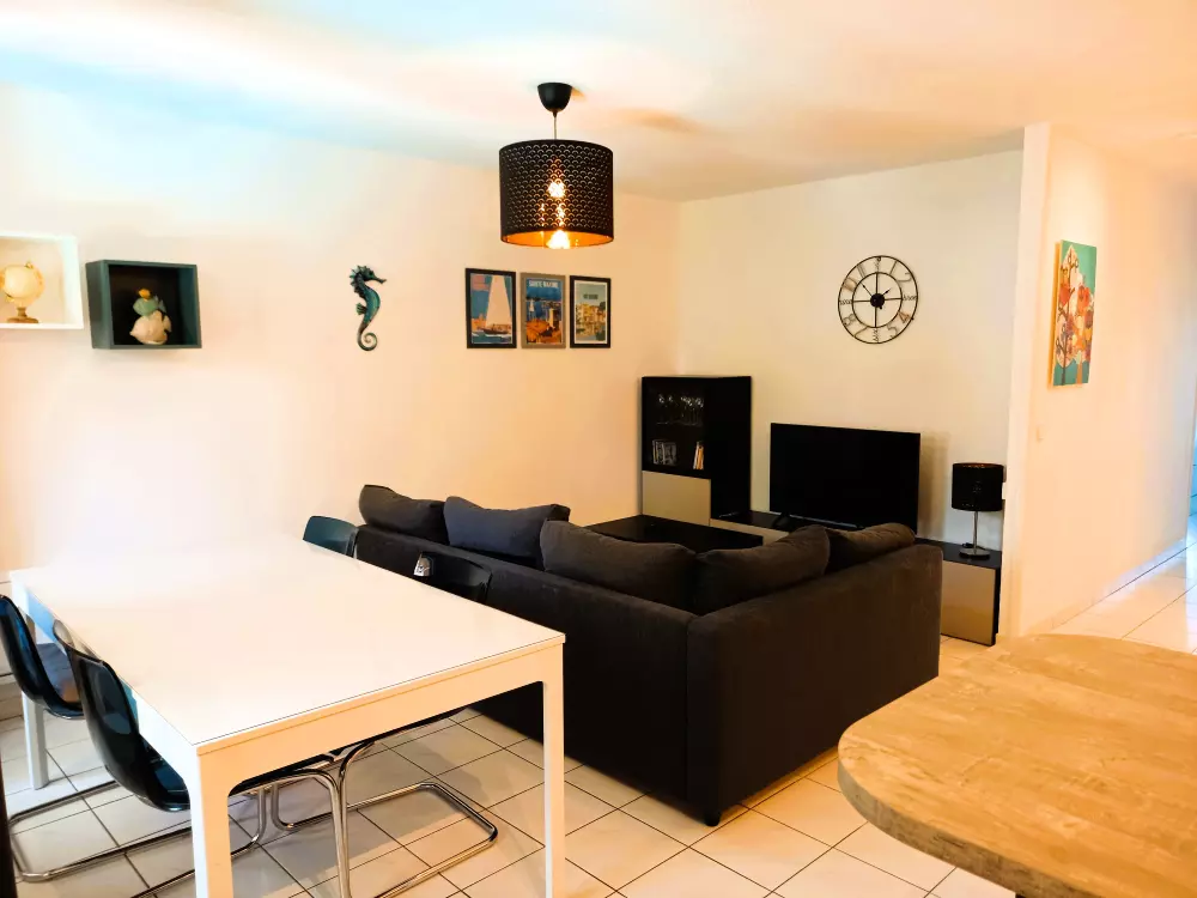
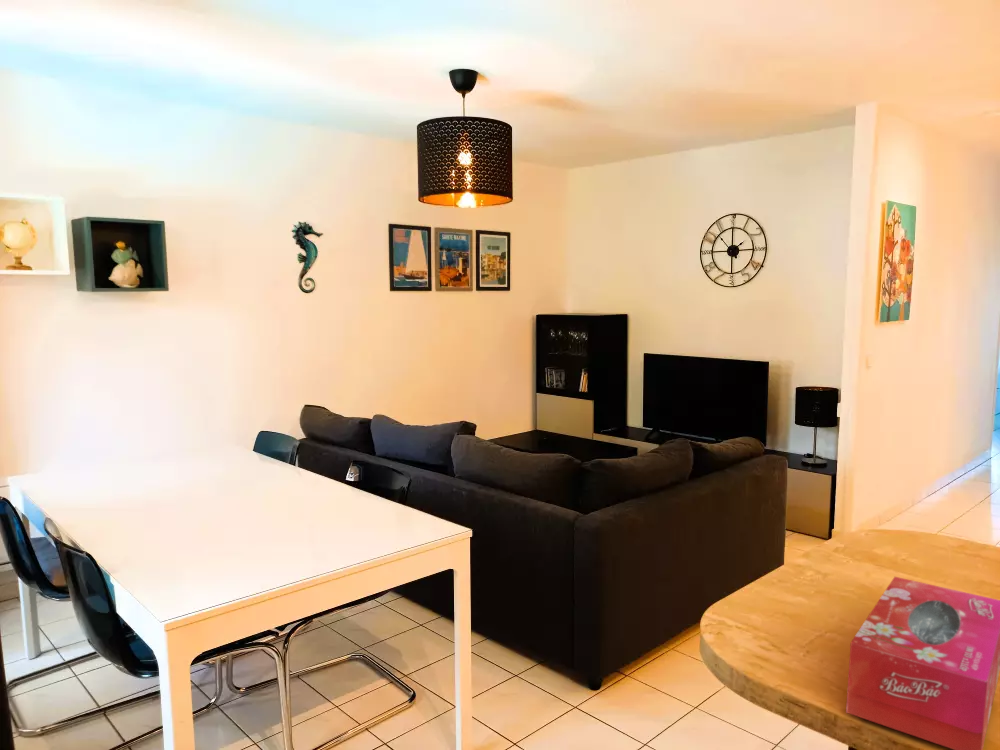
+ tissue box [845,576,1000,750]
